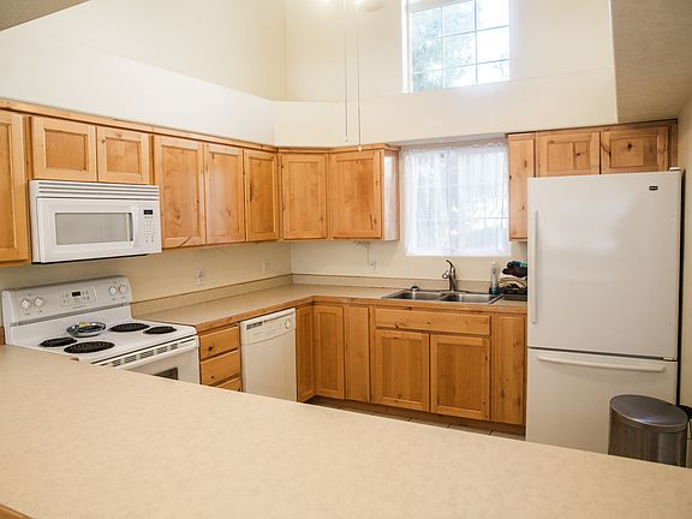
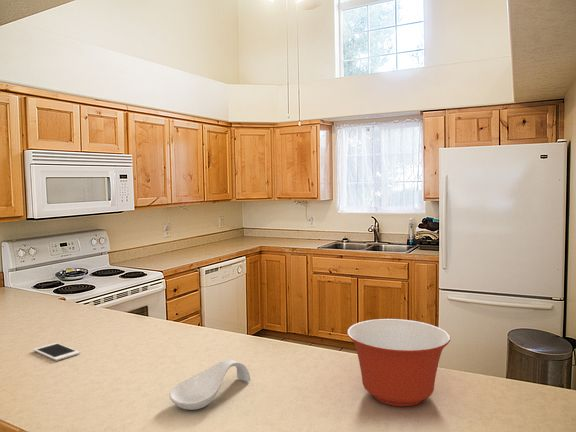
+ spoon rest [168,359,251,411]
+ cell phone [33,342,81,362]
+ mixing bowl [346,318,451,407]
